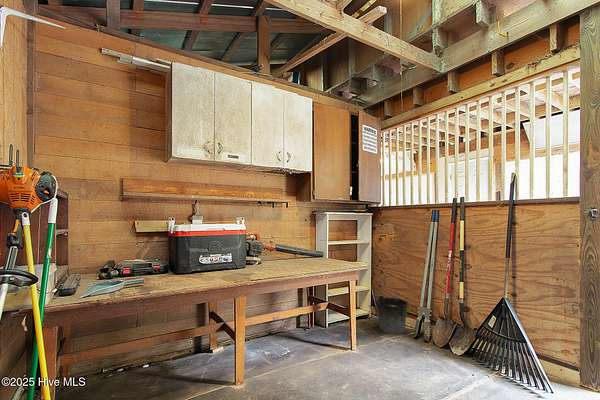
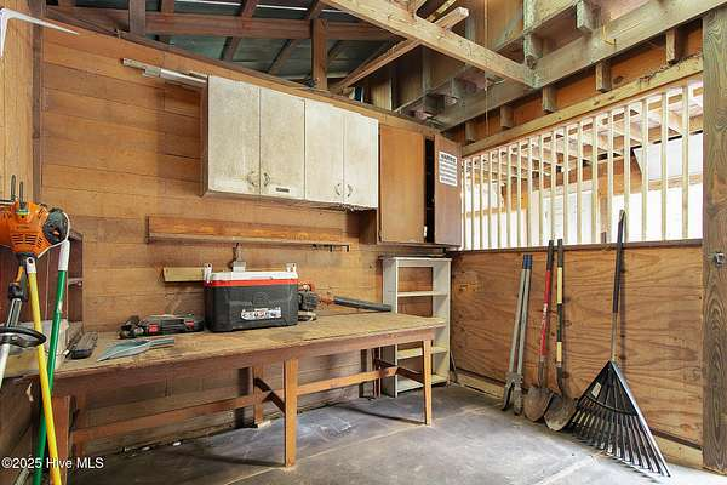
- bucket [374,295,409,335]
